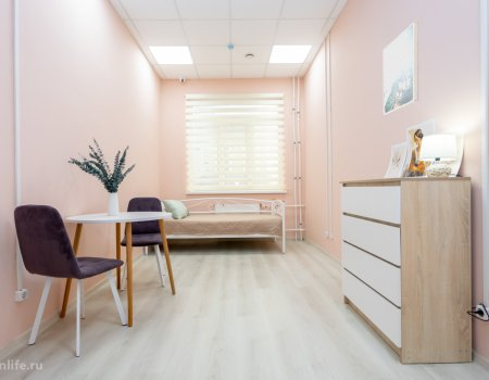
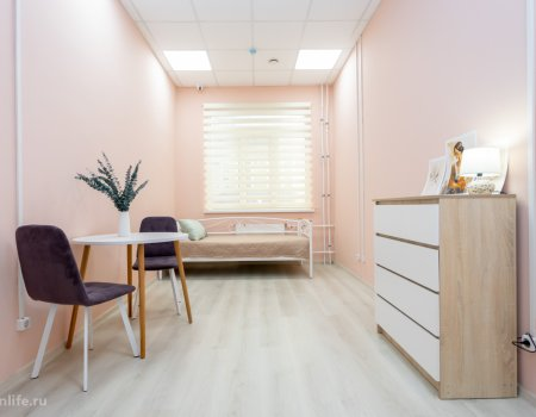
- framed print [383,22,419,116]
